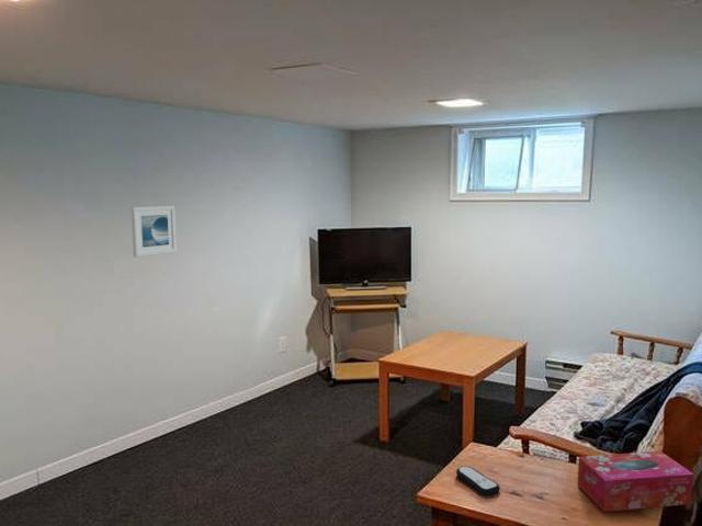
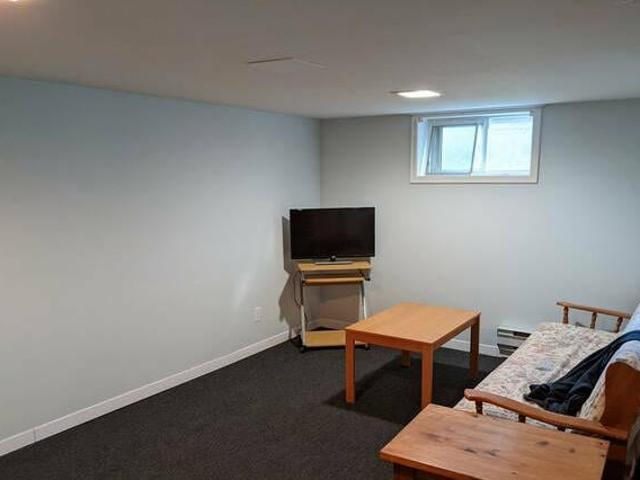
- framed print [131,205,178,259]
- tissue box [576,450,694,513]
- remote control [455,466,501,496]
